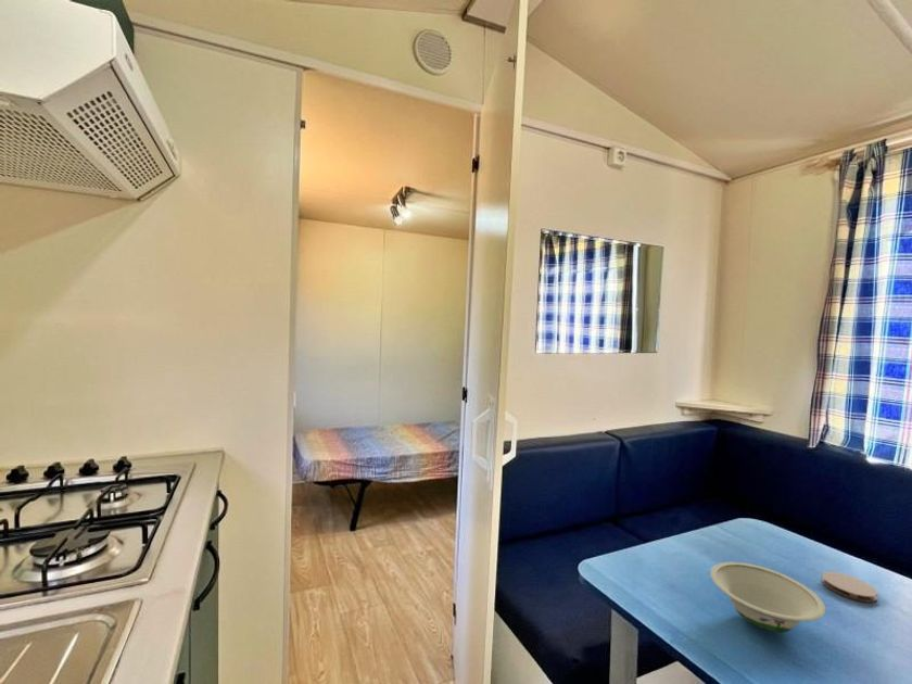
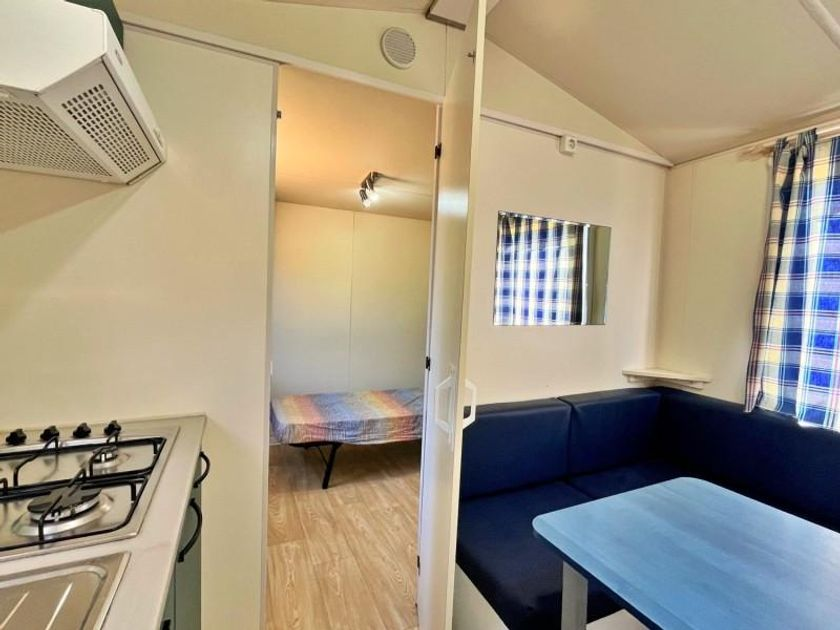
- coaster [821,570,878,604]
- bowl [709,561,826,633]
